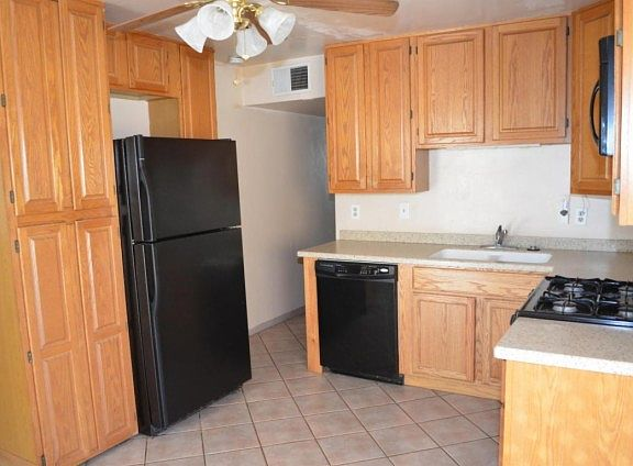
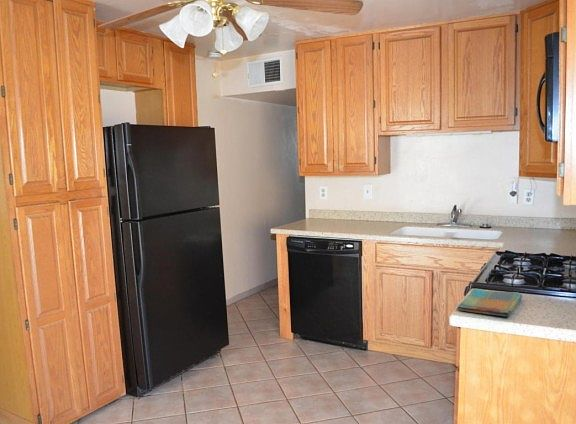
+ dish towel [457,288,523,318]
